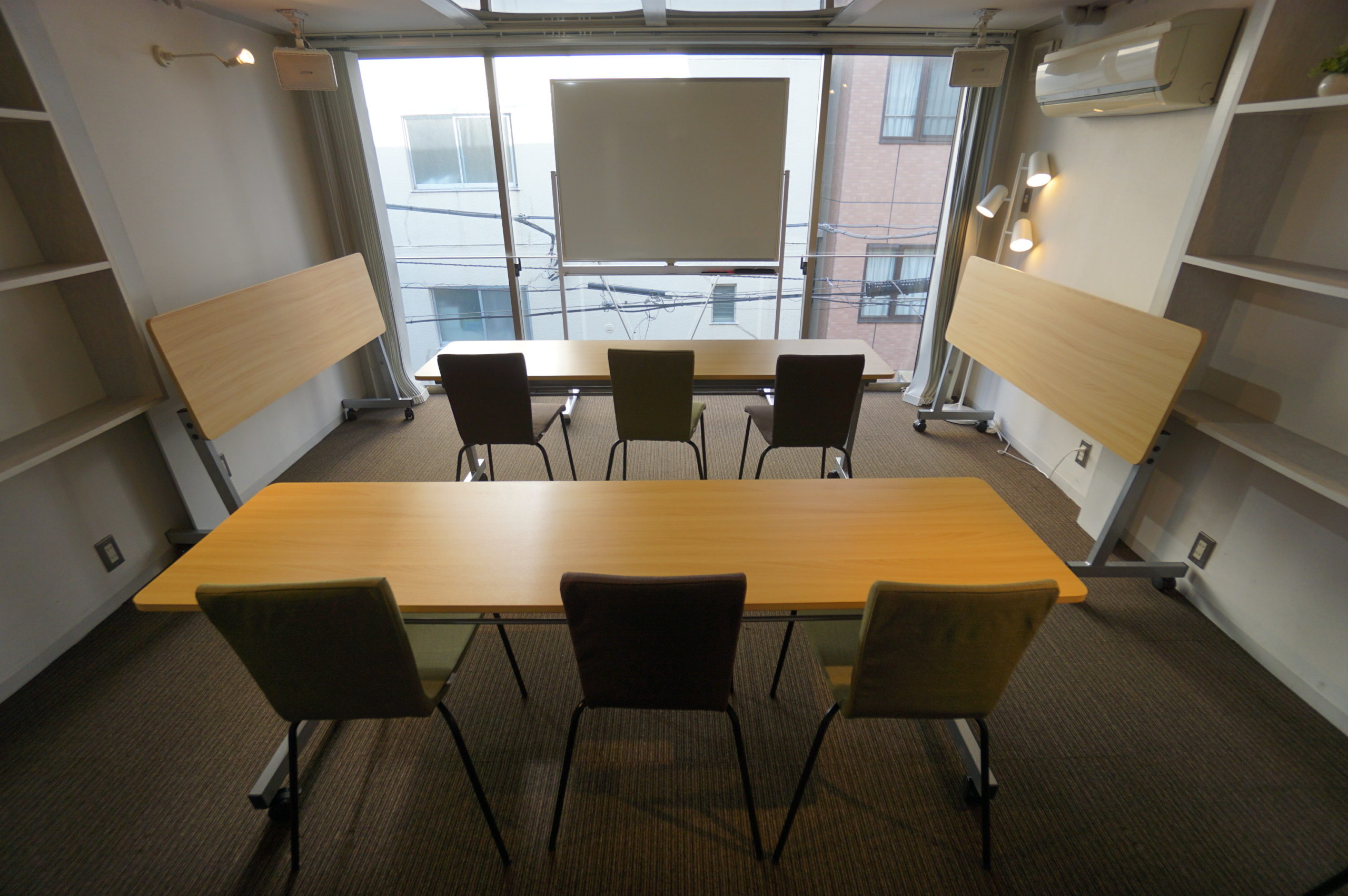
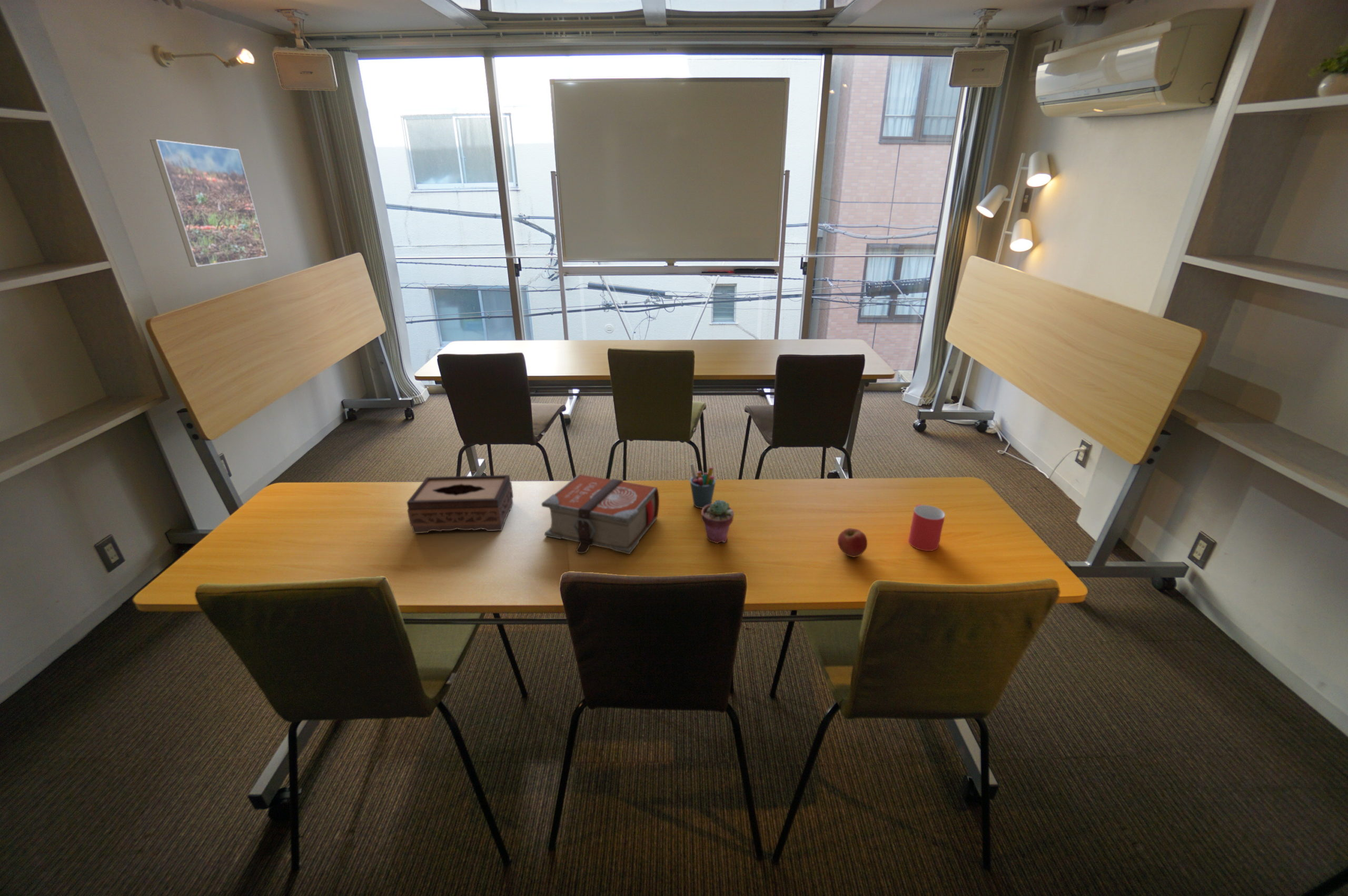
+ potted succulent [701,499,735,544]
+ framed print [149,139,268,267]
+ mug [908,504,945,552]
+ apple [837,527,868,558]
+ pen holder [689,463,716,509]
+ bible [541,474,660,555]
+ tissue box [406,474,514,534]
